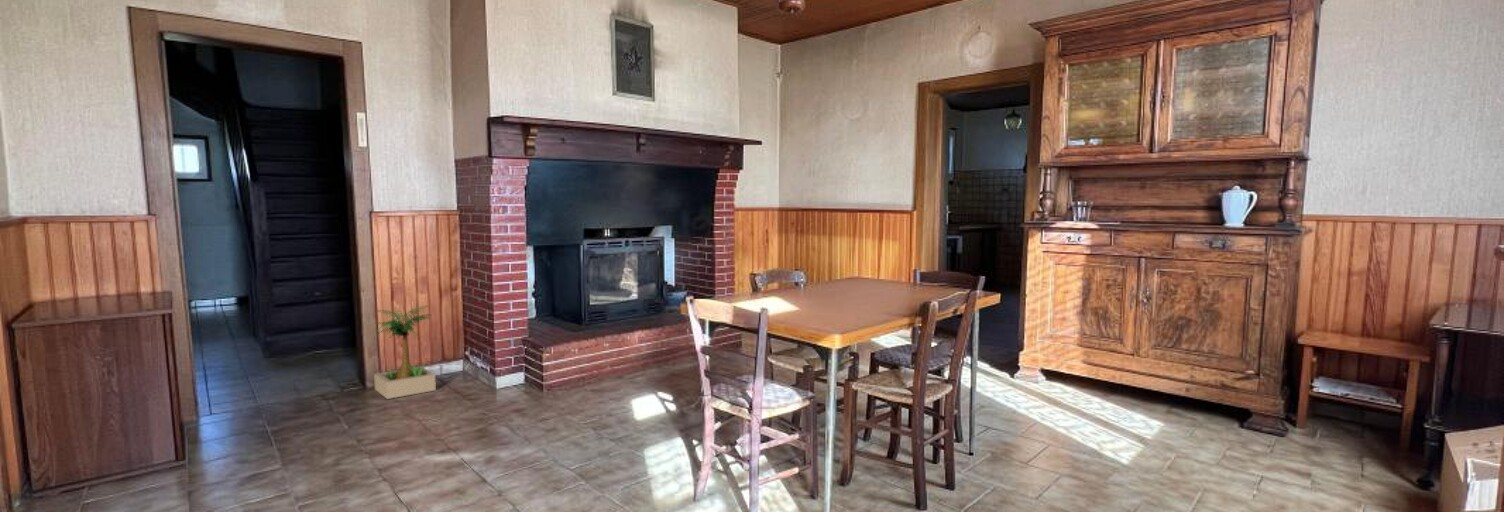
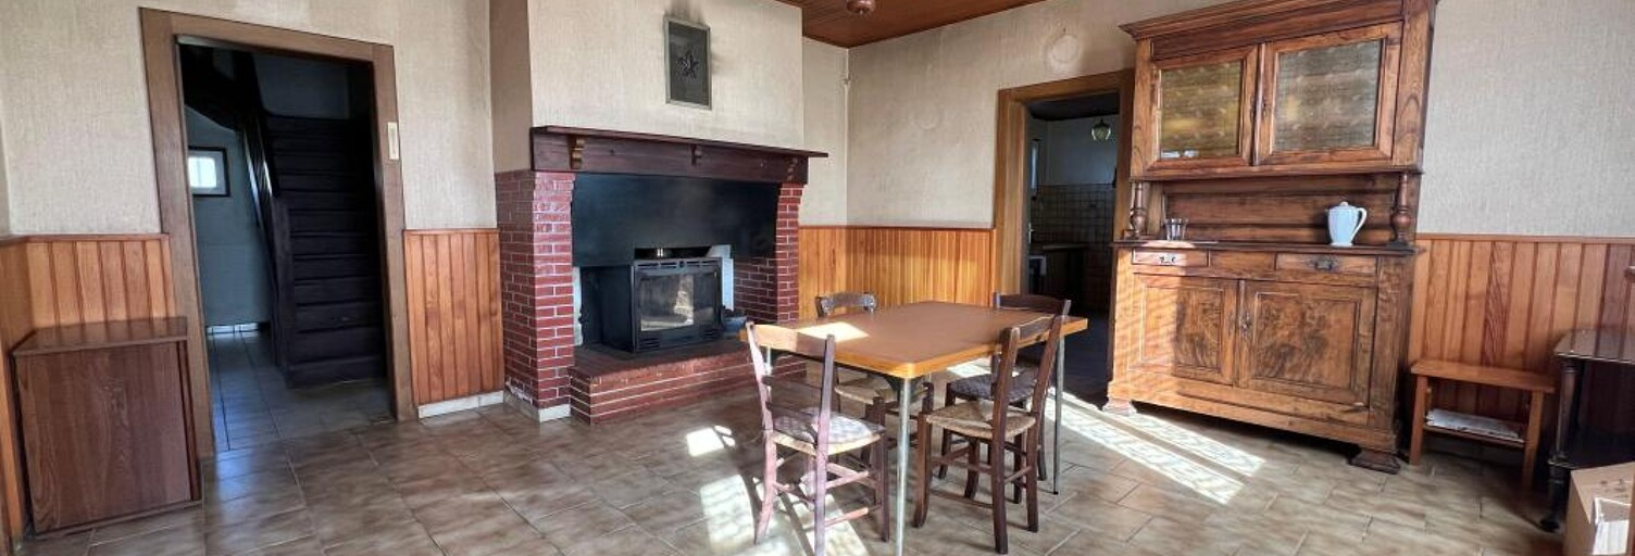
- potted plant [373,304,437,400]
